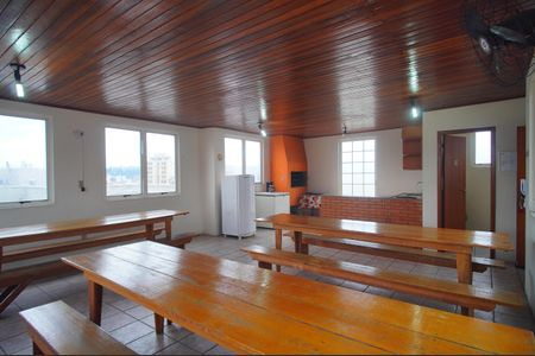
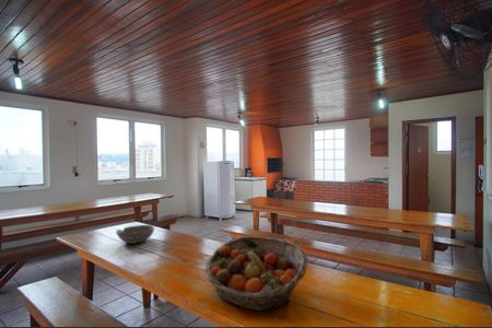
+ fruit basket [203,235,308,312]
+ bowl [115,224,155,245]
